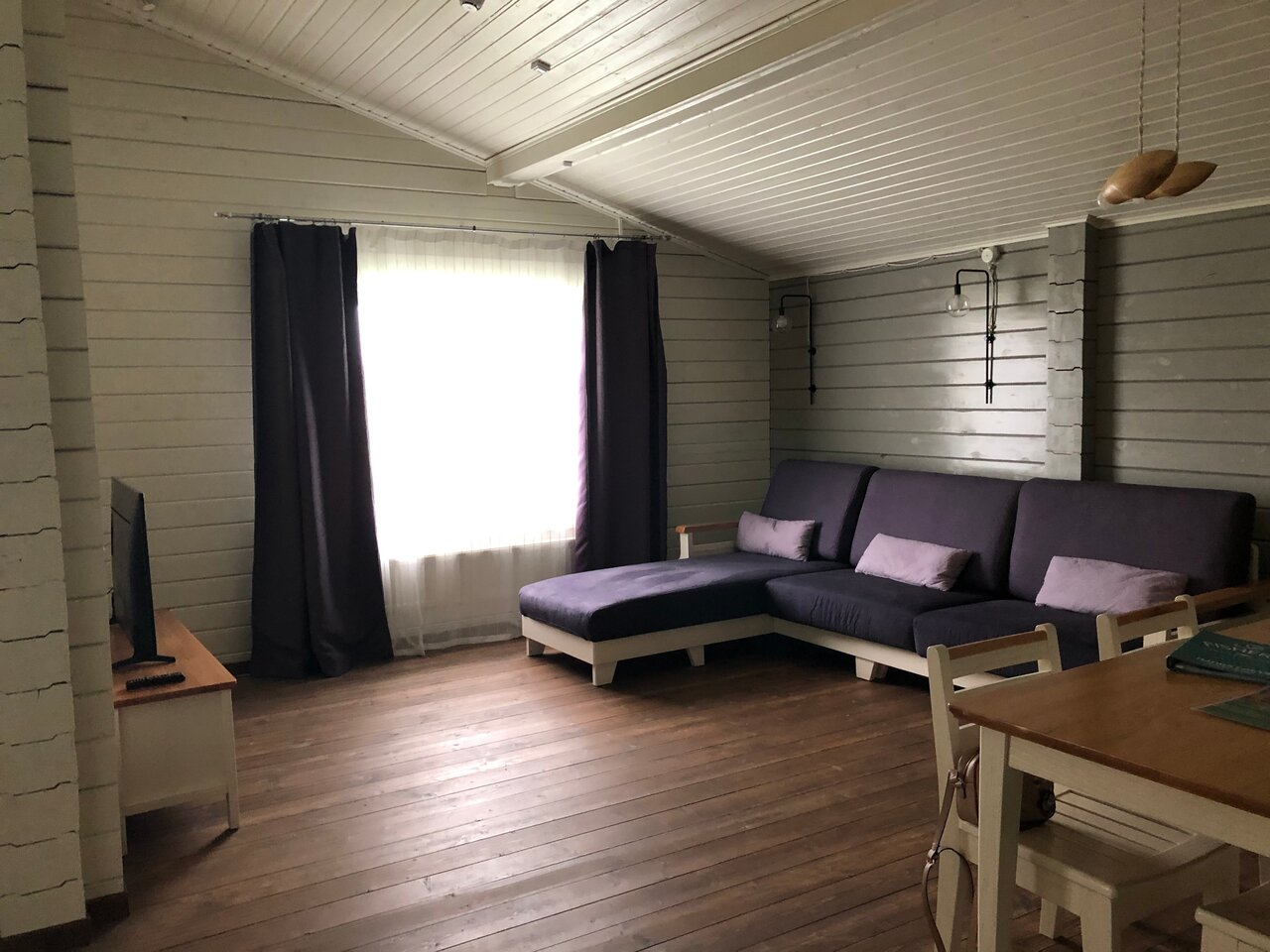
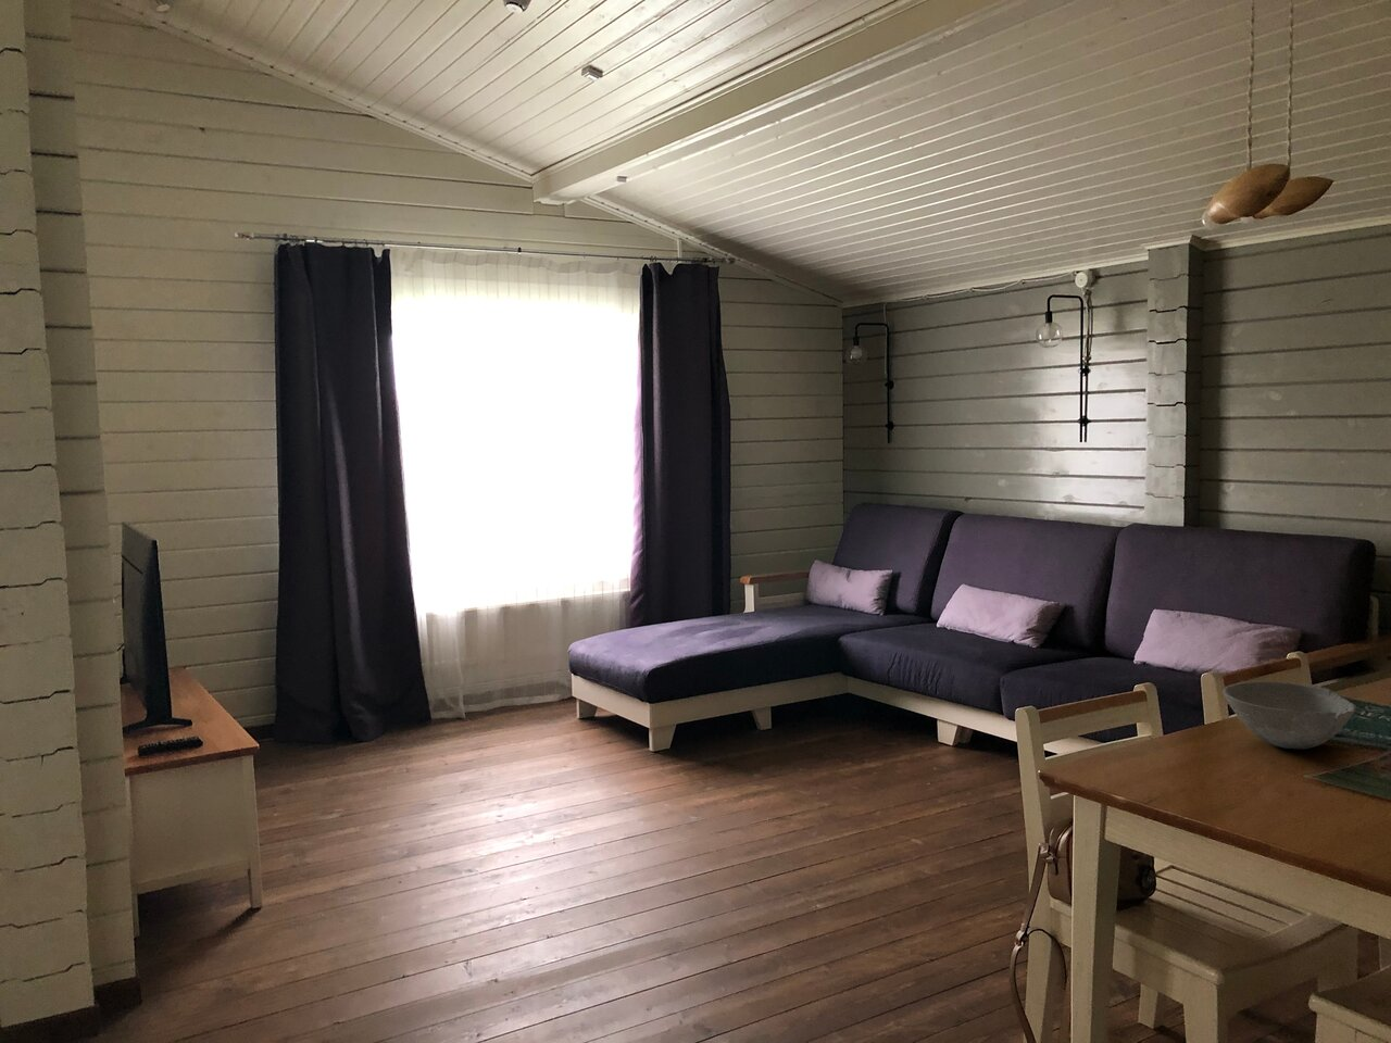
+ bowl [1222,680,1357,750]
